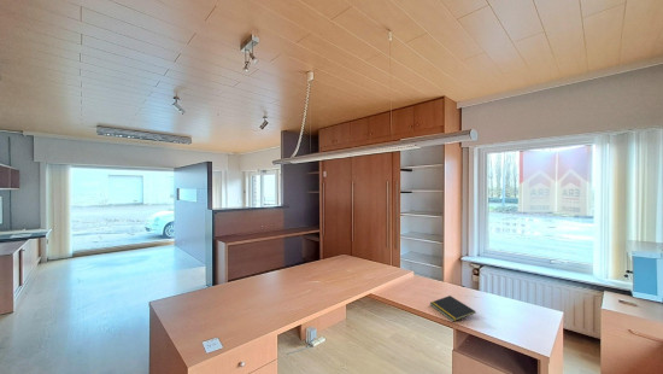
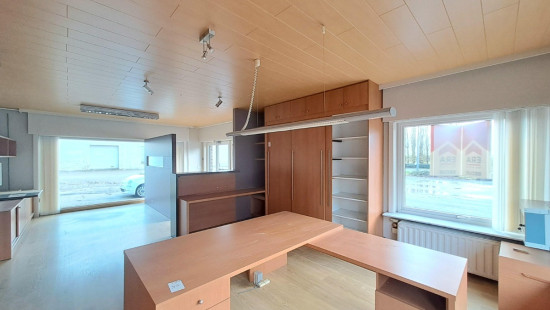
- notepad [429,294,477,322]
